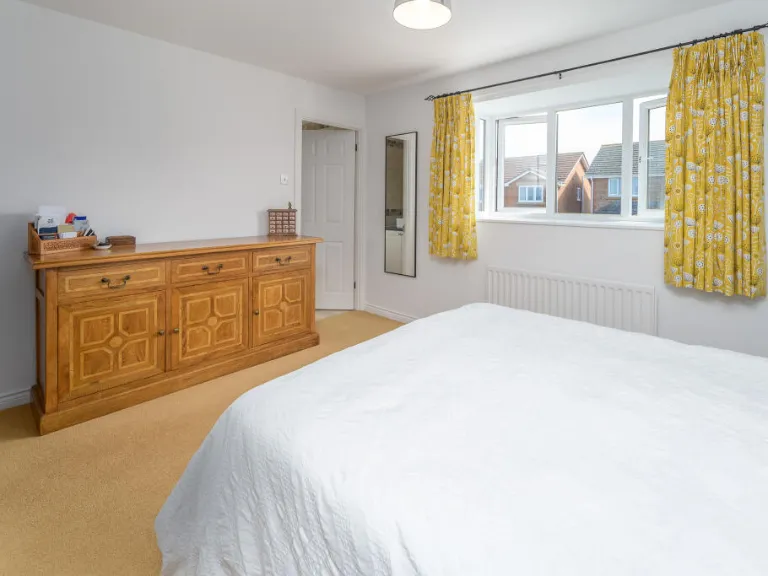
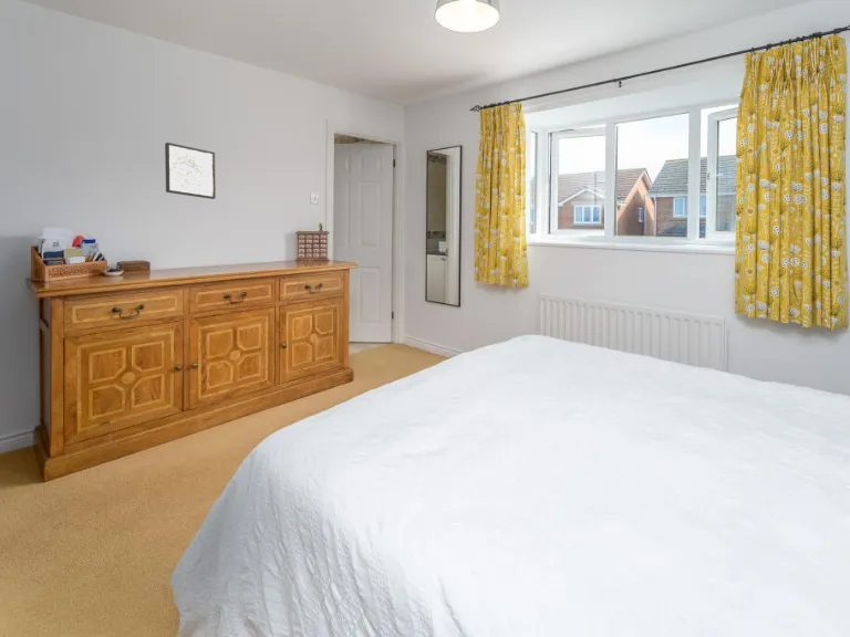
+ wall art [164,142,217,200]
